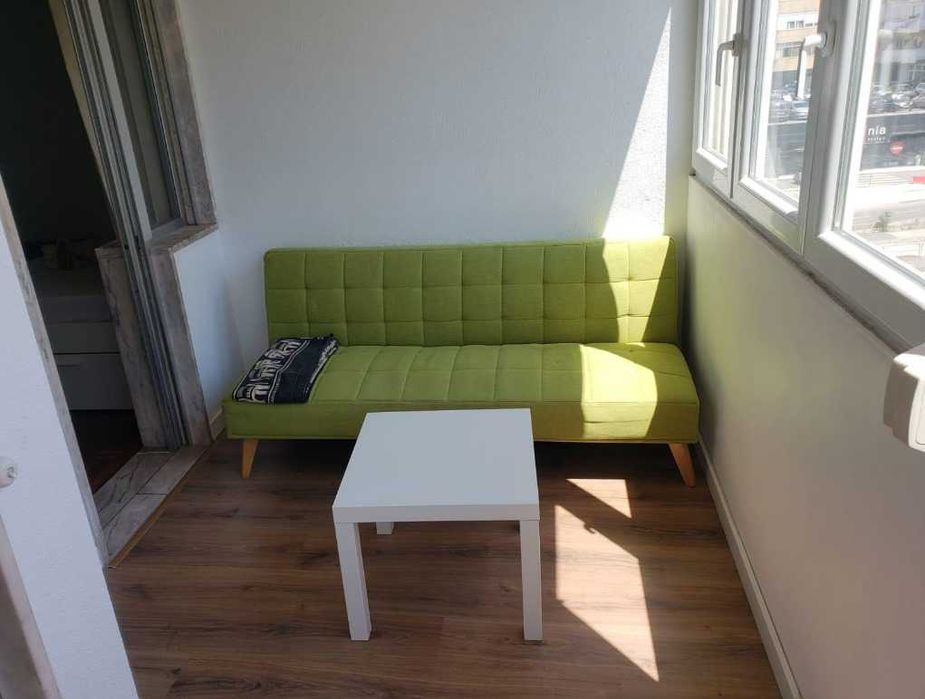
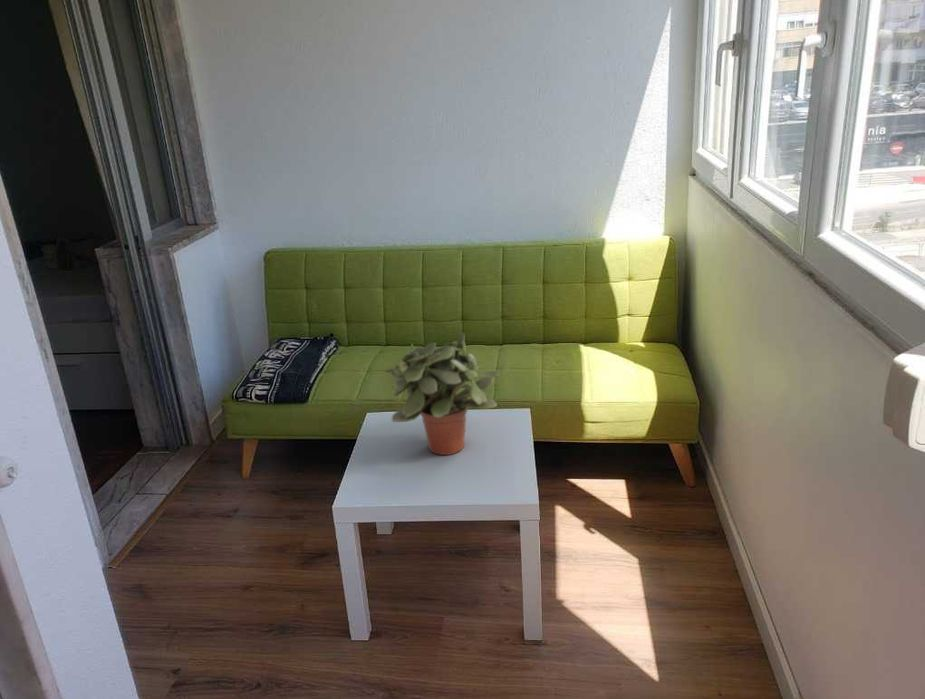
+ potted plant [382,331,501,456]
